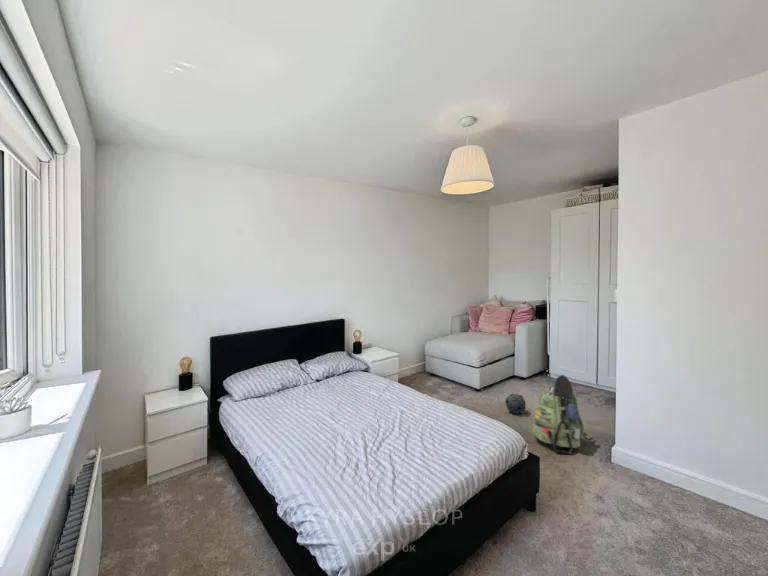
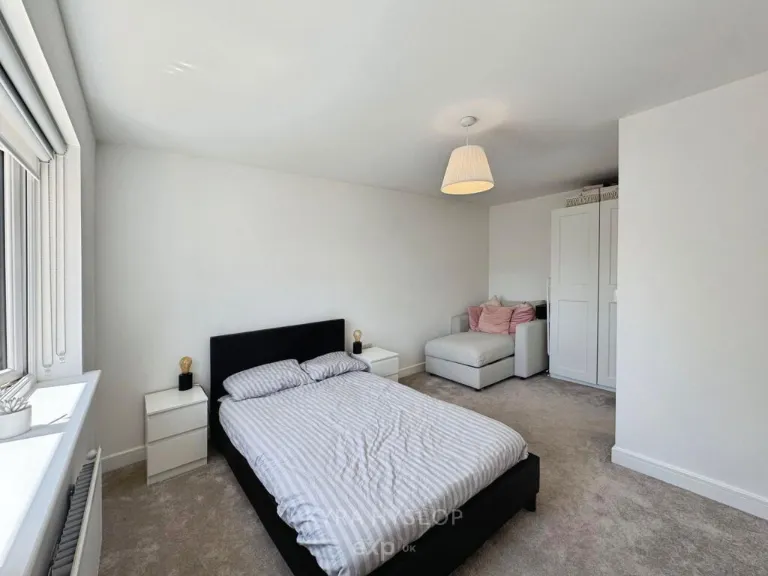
- backpack [531,374,595,454]
- ball [504,392,527,415]
